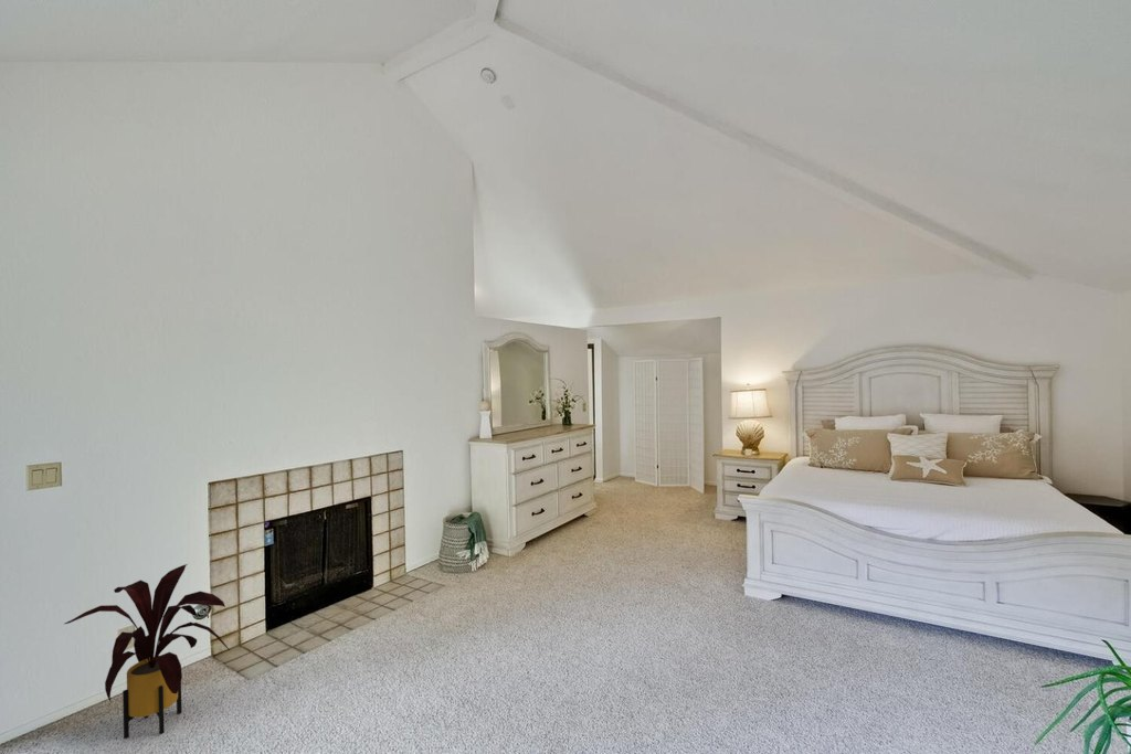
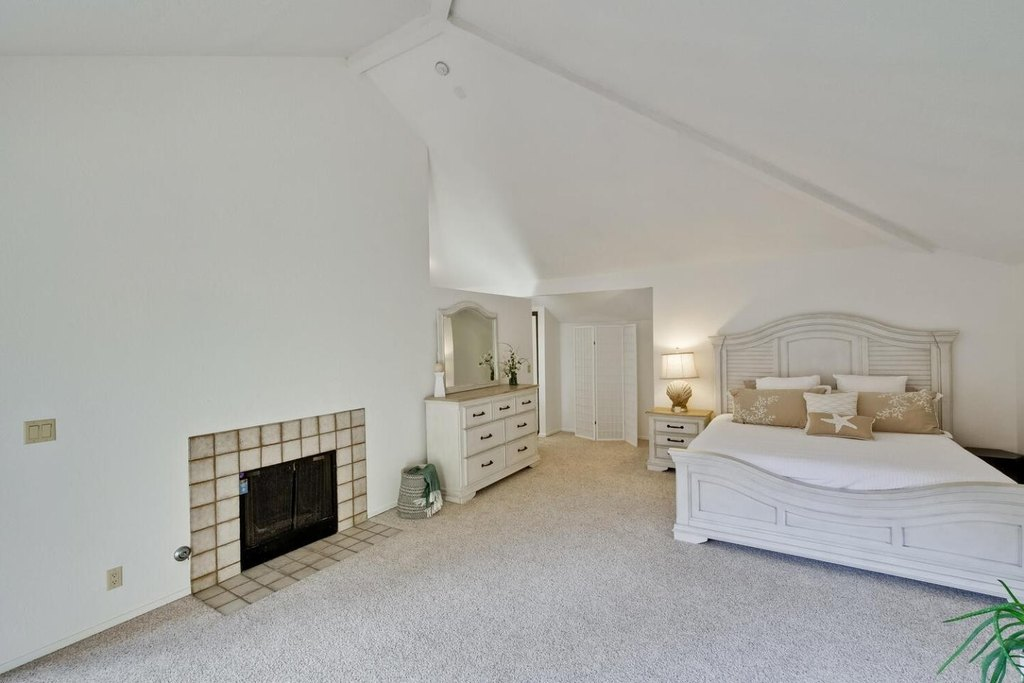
- house plant [64,563,230,740]
